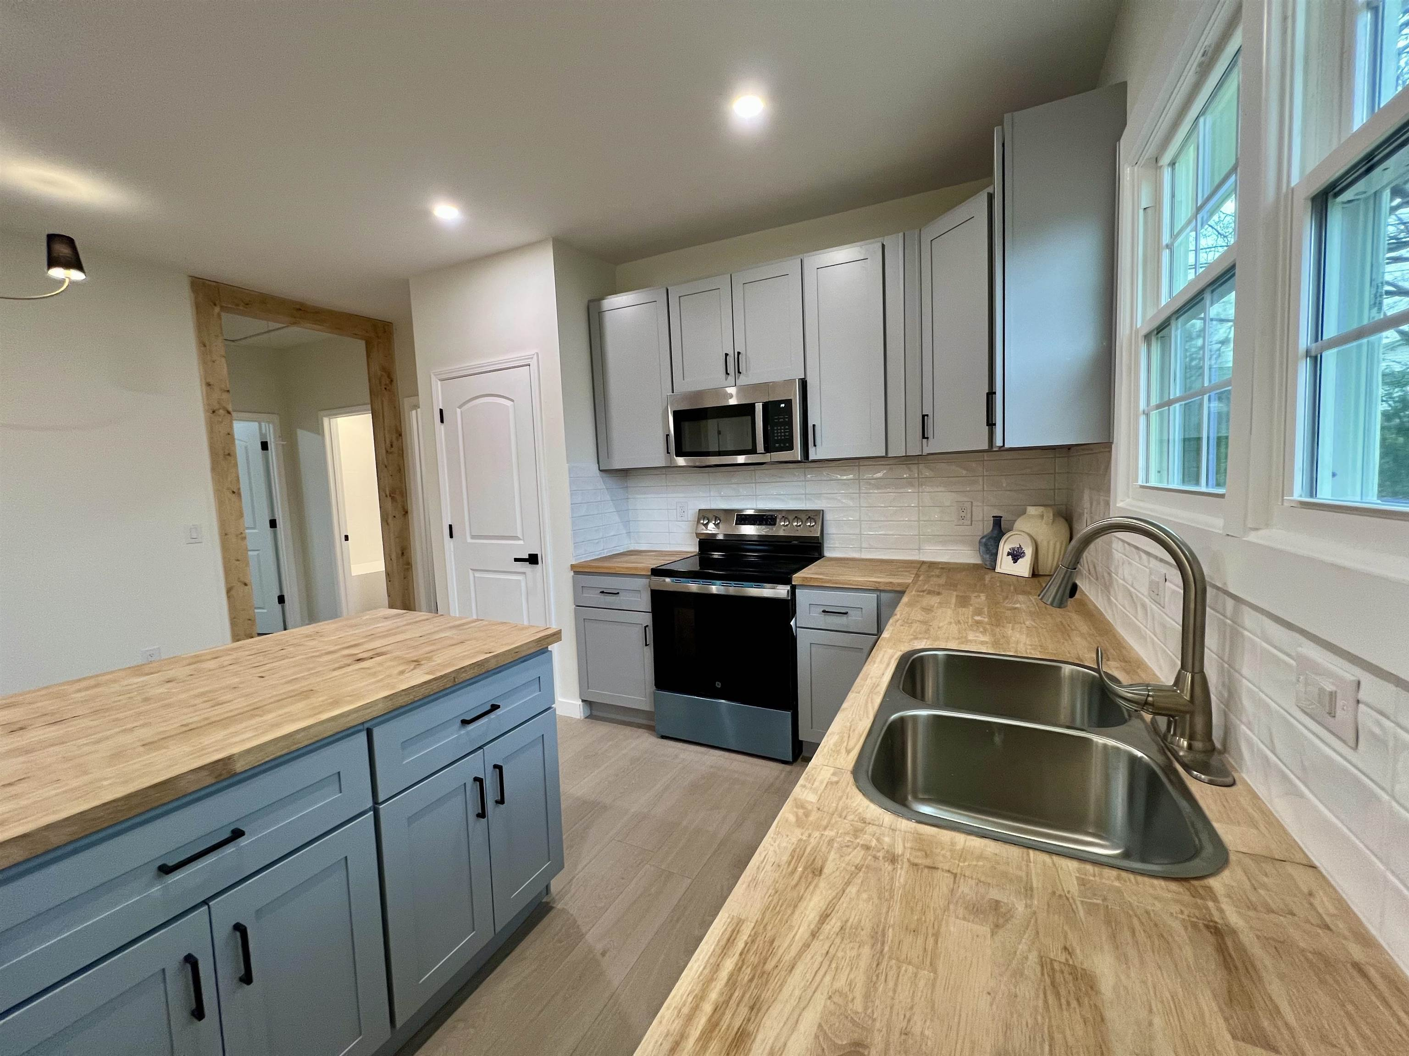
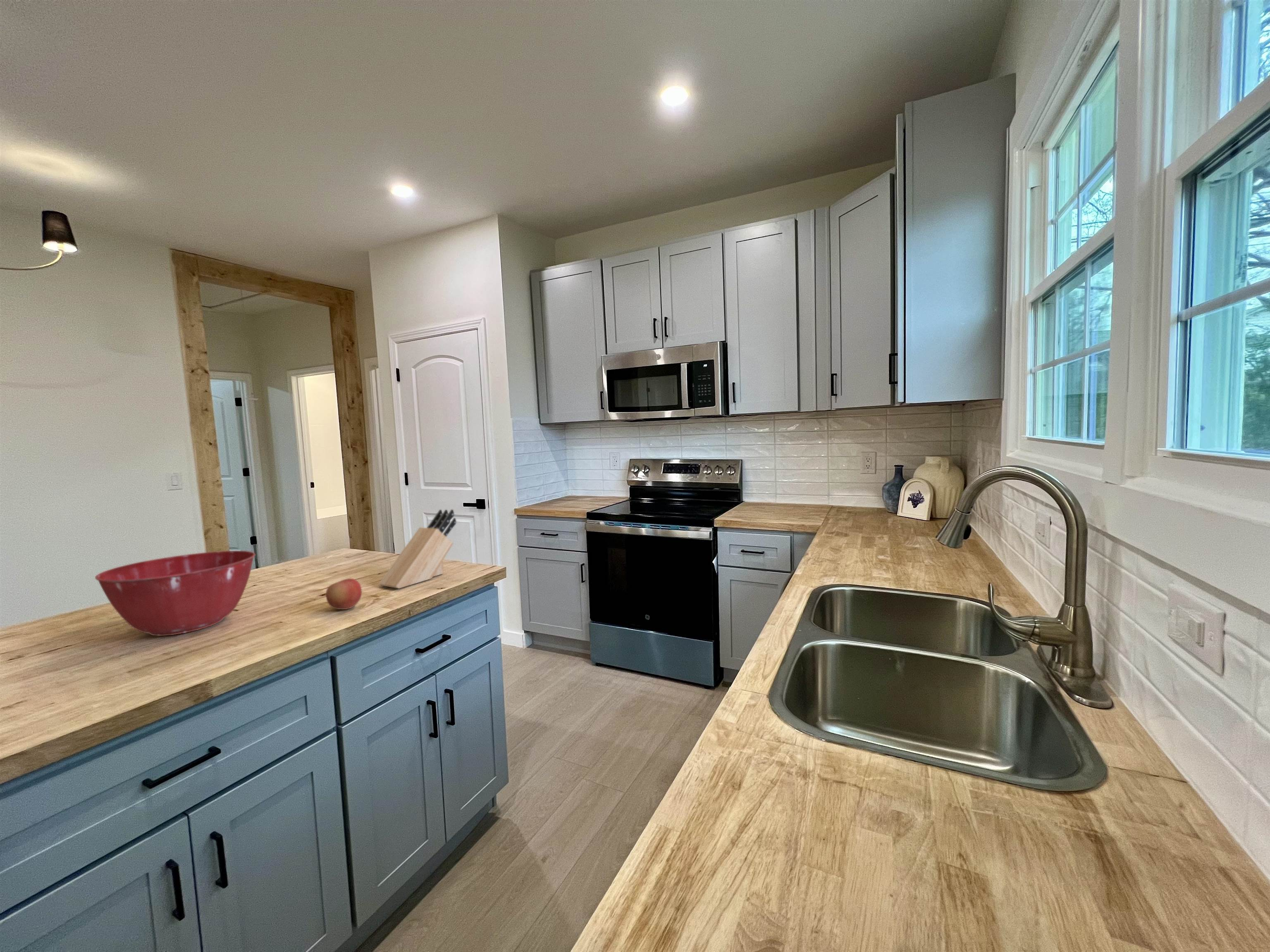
+ mixing bowl [95,550,255,636]
+ knife block [378,509,457,589]
+ apple [325,578,362,610]
